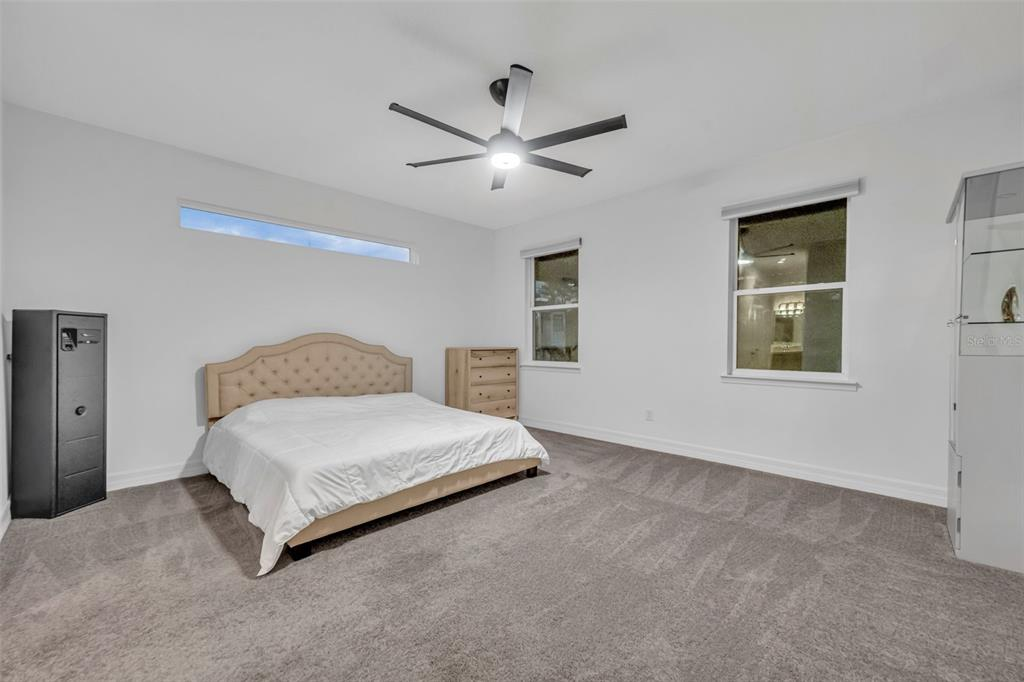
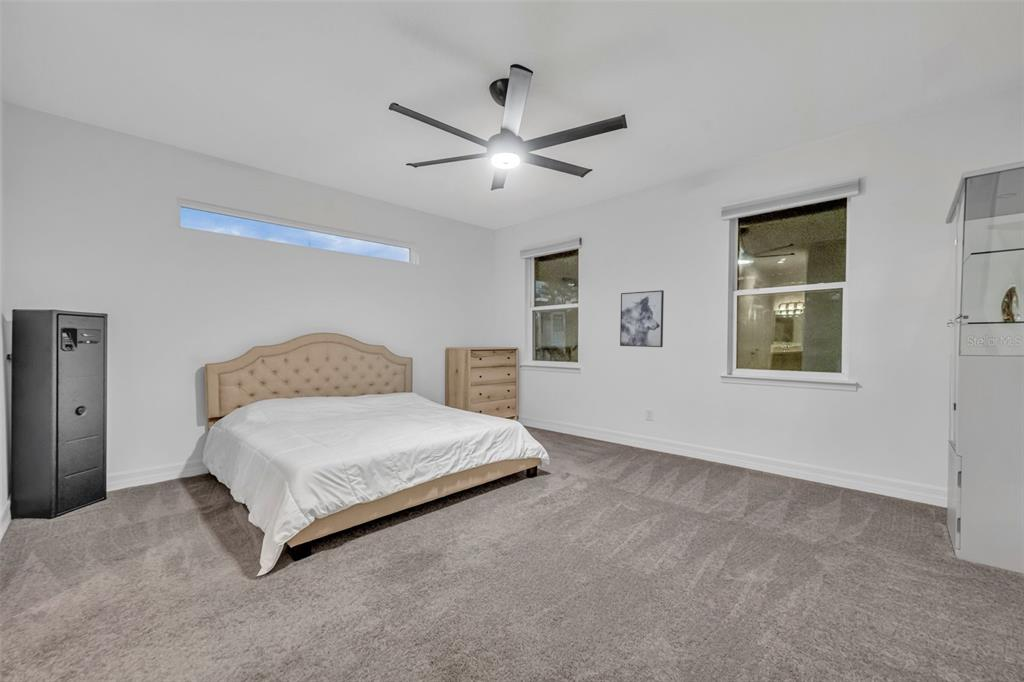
+ wall art [619,289,665,348]
